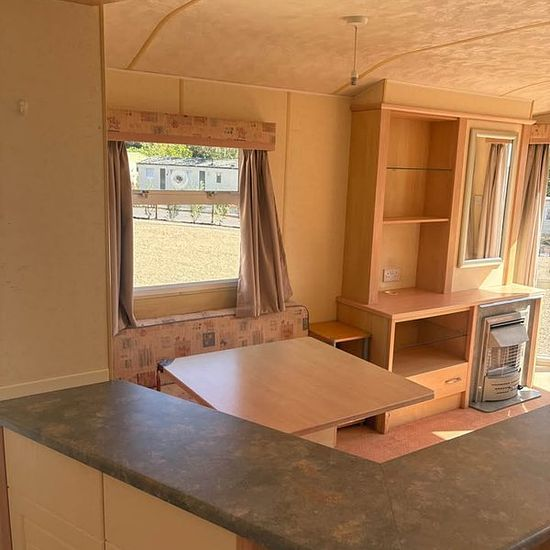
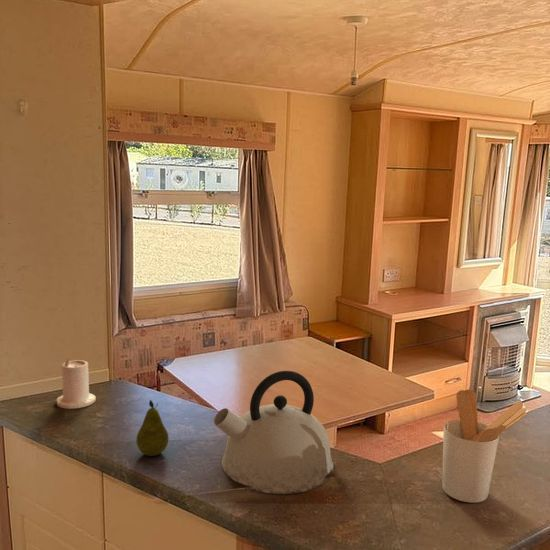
+ candle [56,358,97,410]
+ utensil holder [441,388,528,504]
+ kettle [213,370,334,495]
+ fruit [135,399,169,457]
